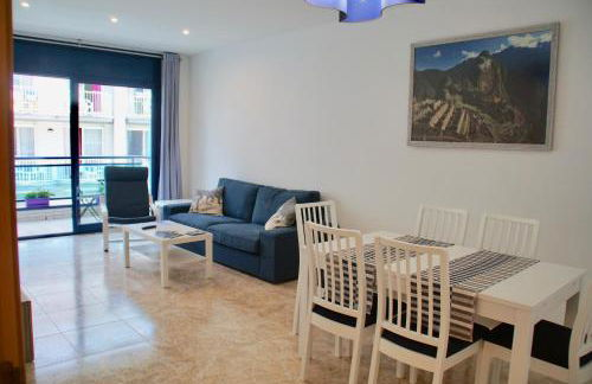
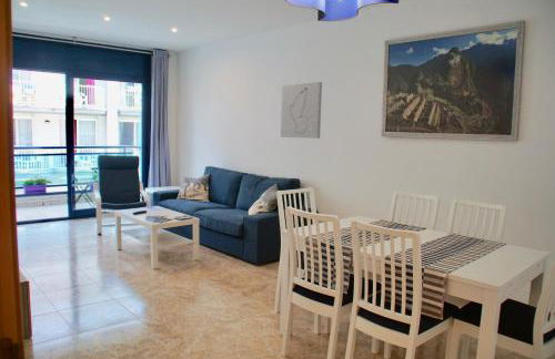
+ wall art [280,81,323,140]
